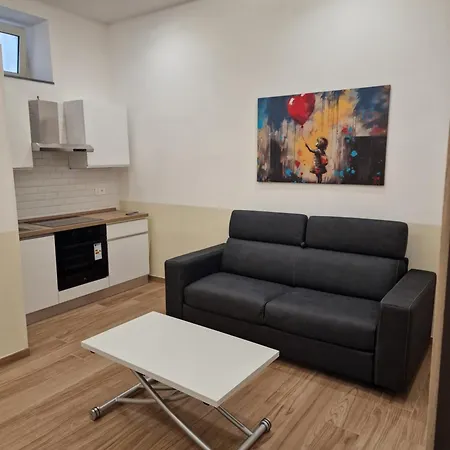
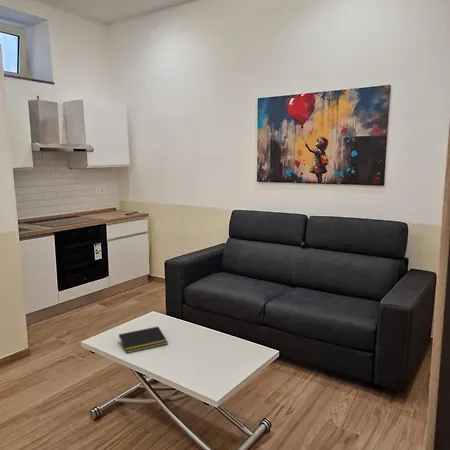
+ notepad [117,326,169,354]
